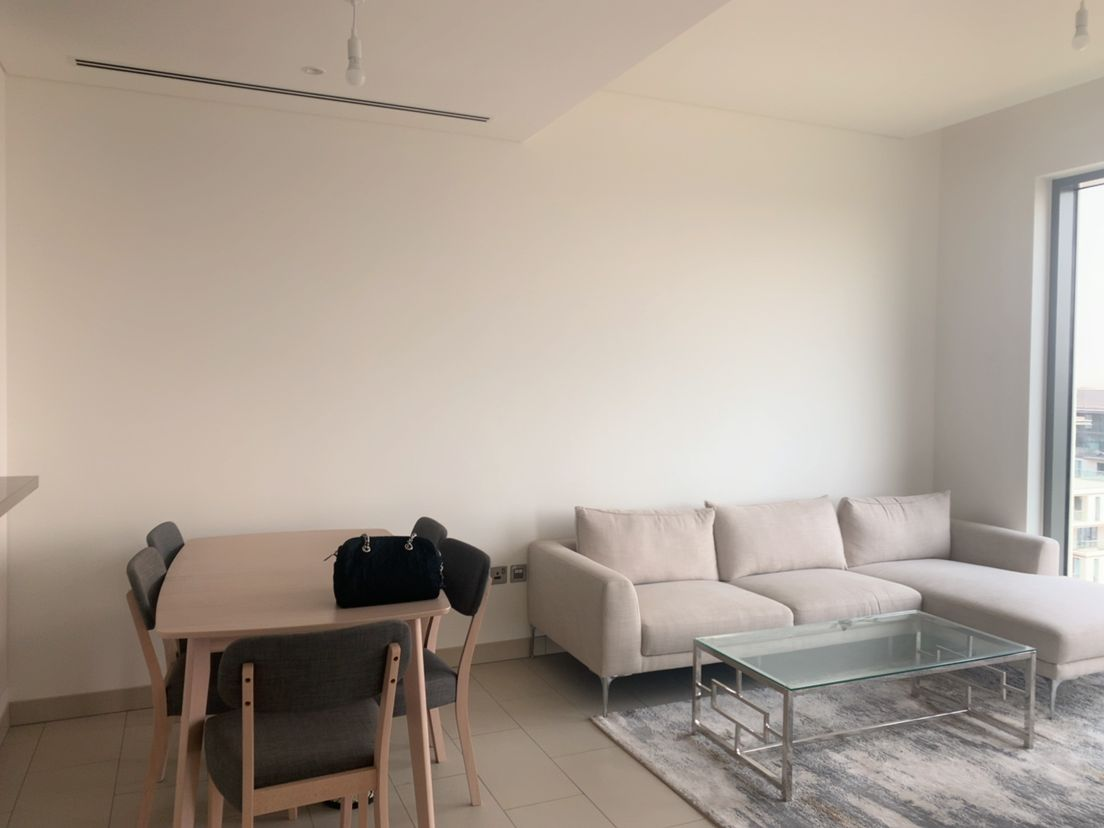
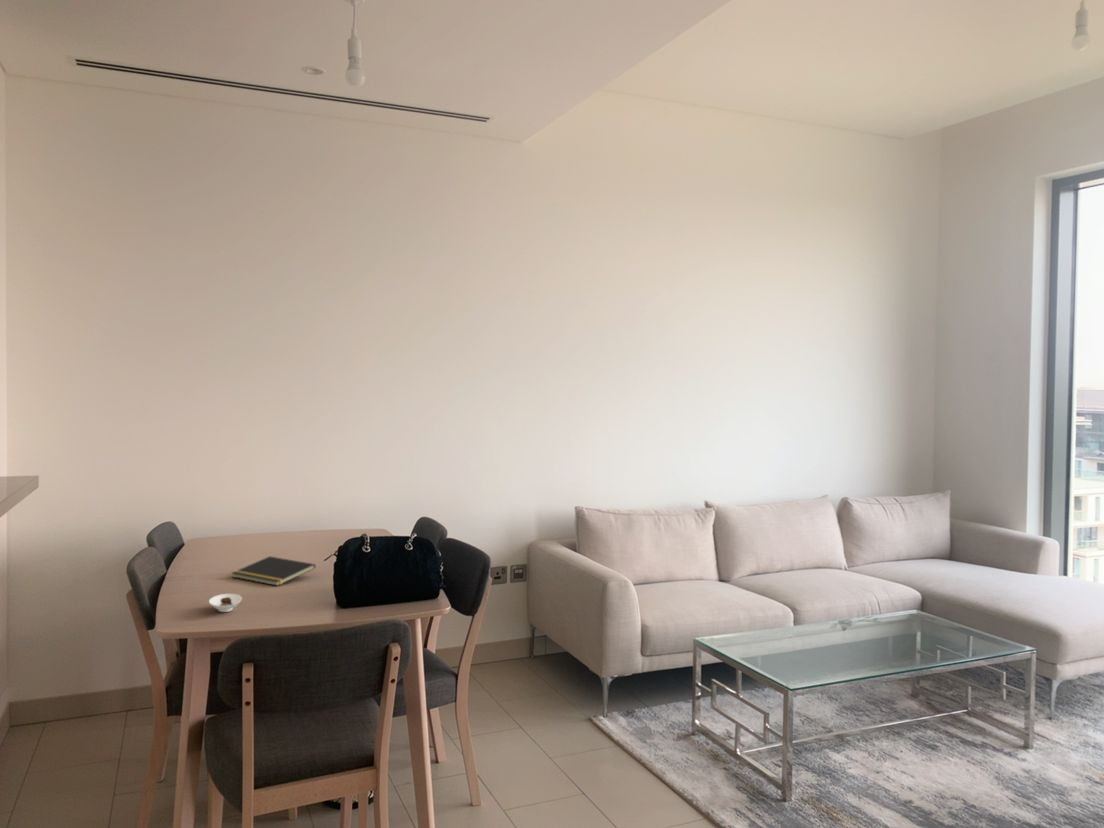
+ saucer [208,593,243,613]
+ notepad [230,555,317,587]
